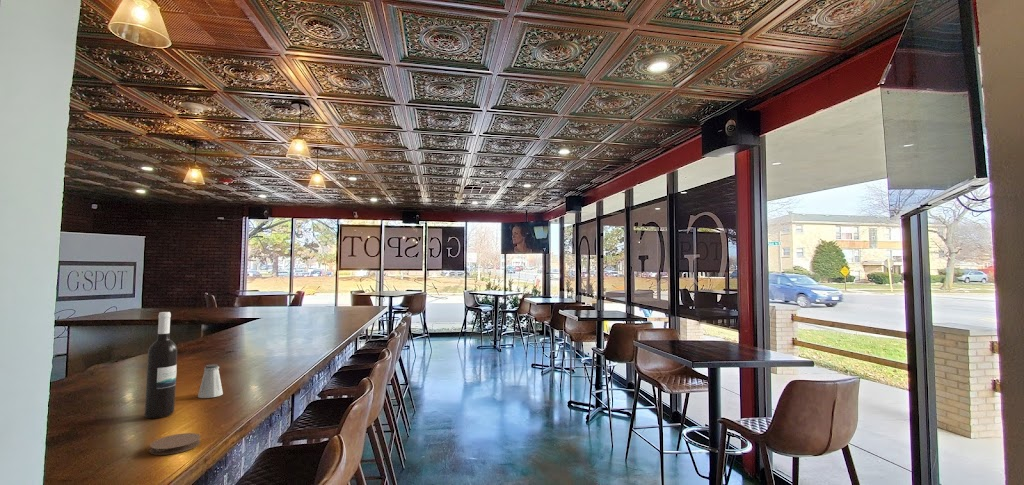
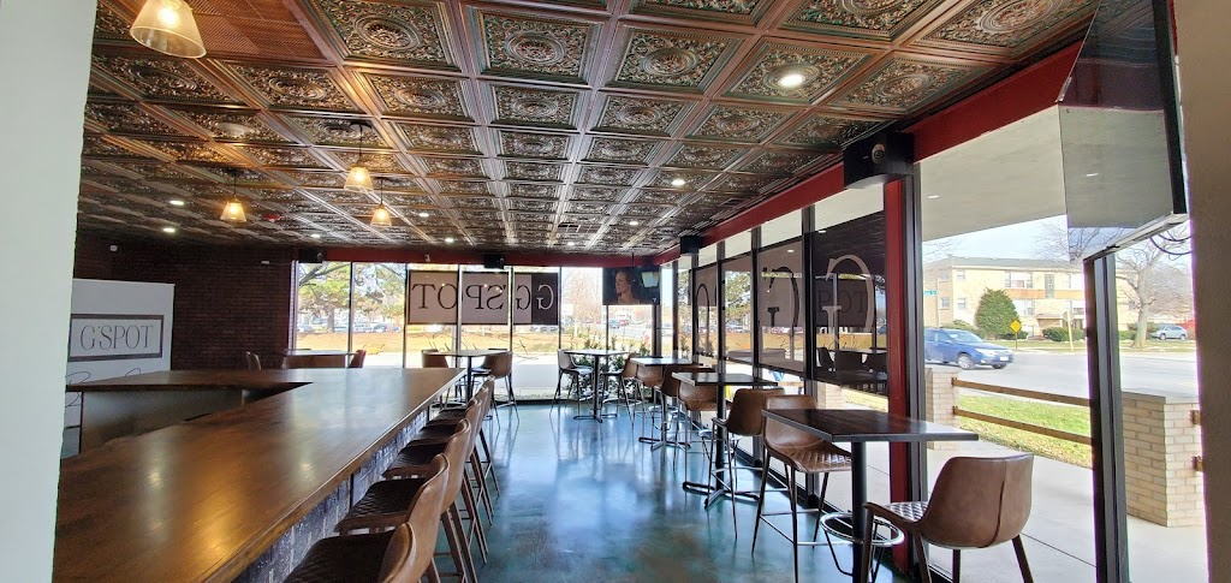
- saltshaker [197,363,224,399]
- wine bottle [144,311,178,419]
- coaster [148,432,201,456]
